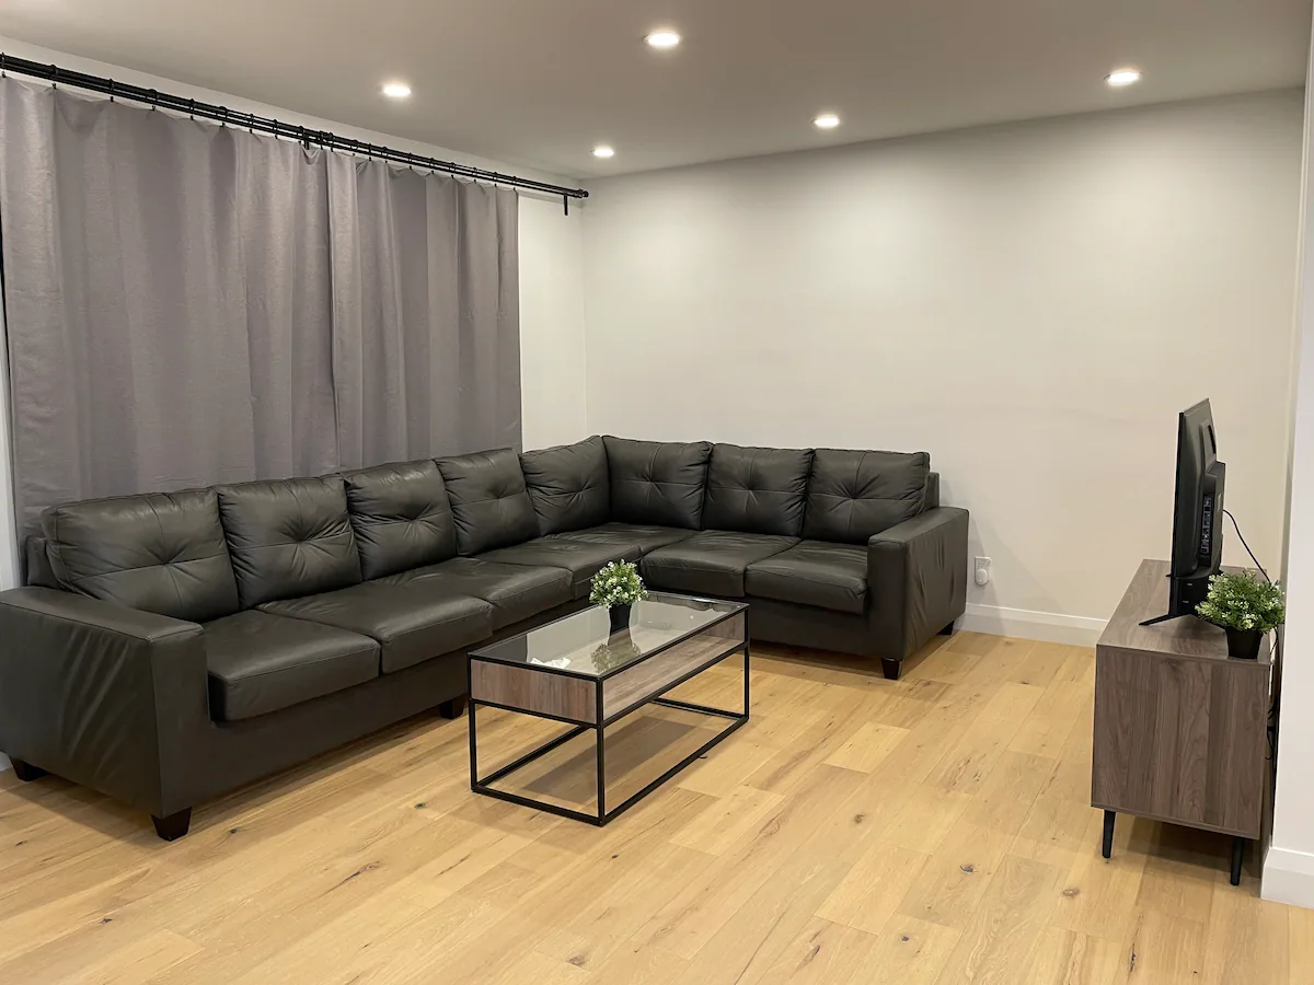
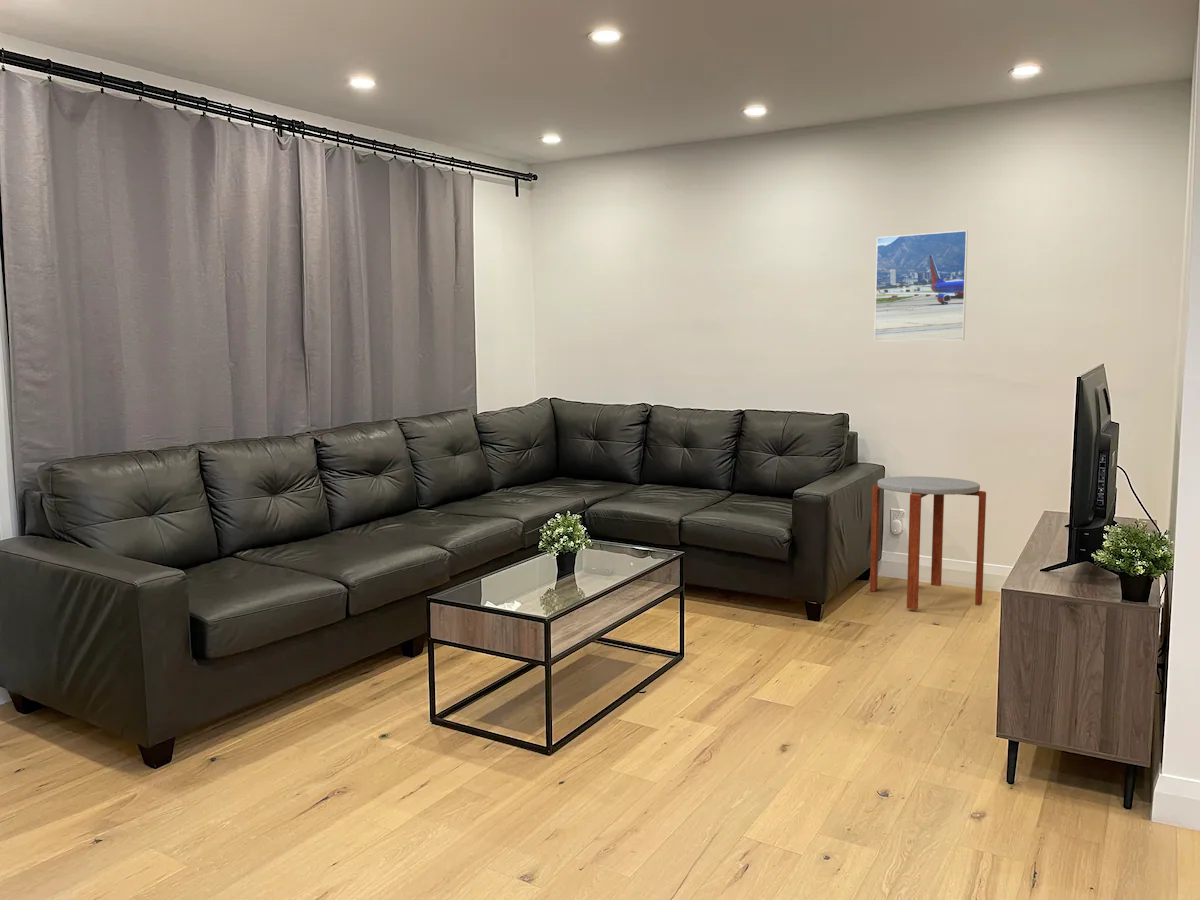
+ side table [869,475,987,610]
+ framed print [873,229,969,343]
